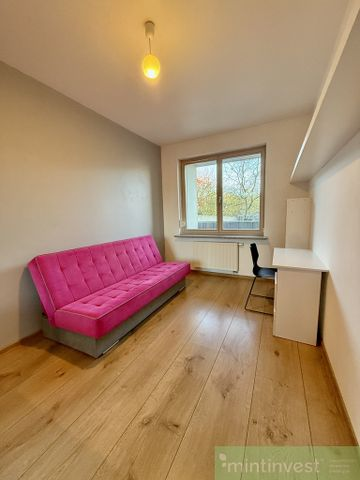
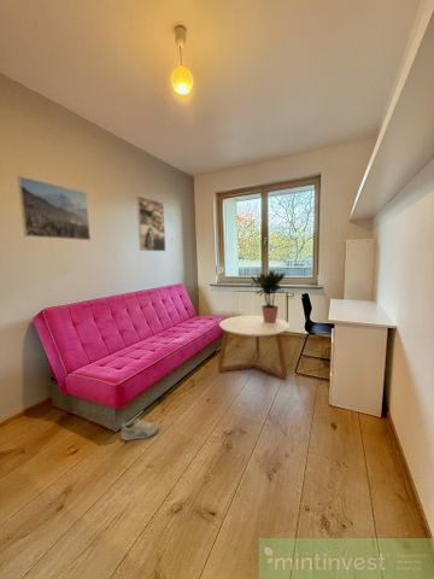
+ sneaker [119,419,160,441]
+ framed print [16,175,92,241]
+ coffee table [217,315,291,380]
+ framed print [135,195,166,252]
+ potted plant [250,268,287,323]
